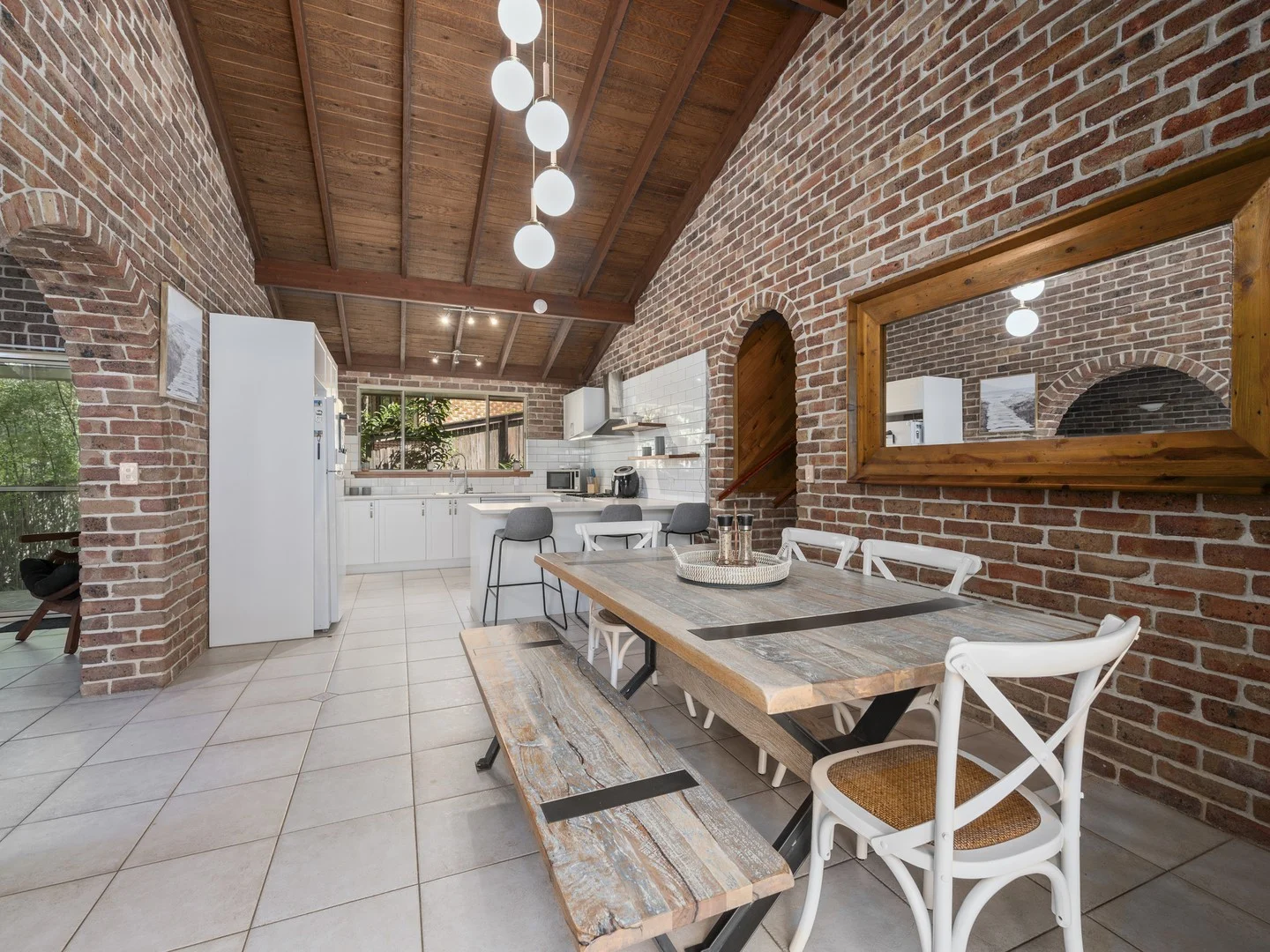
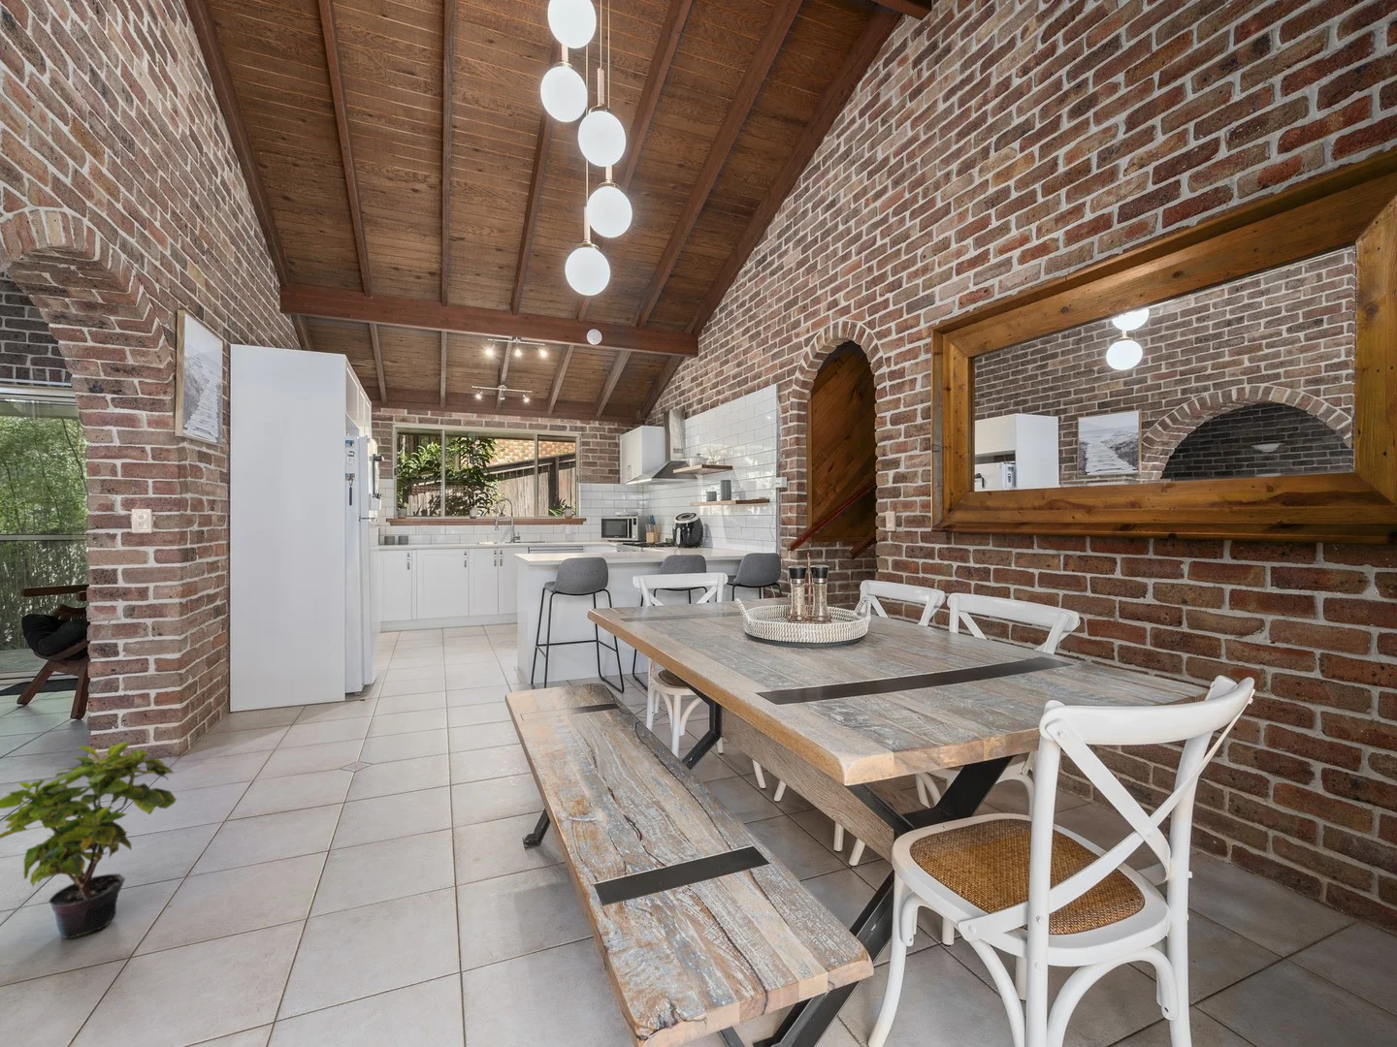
+ potted plant [0,740,177,939]
